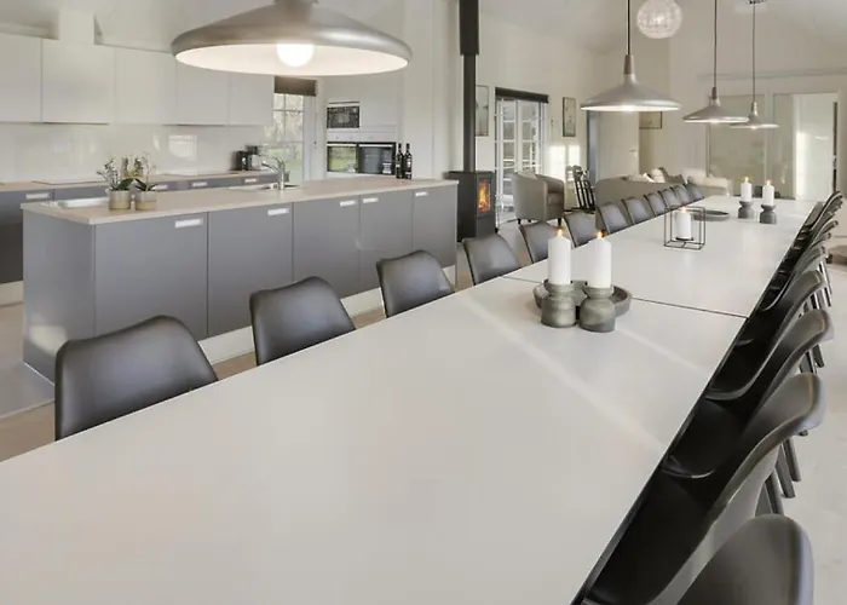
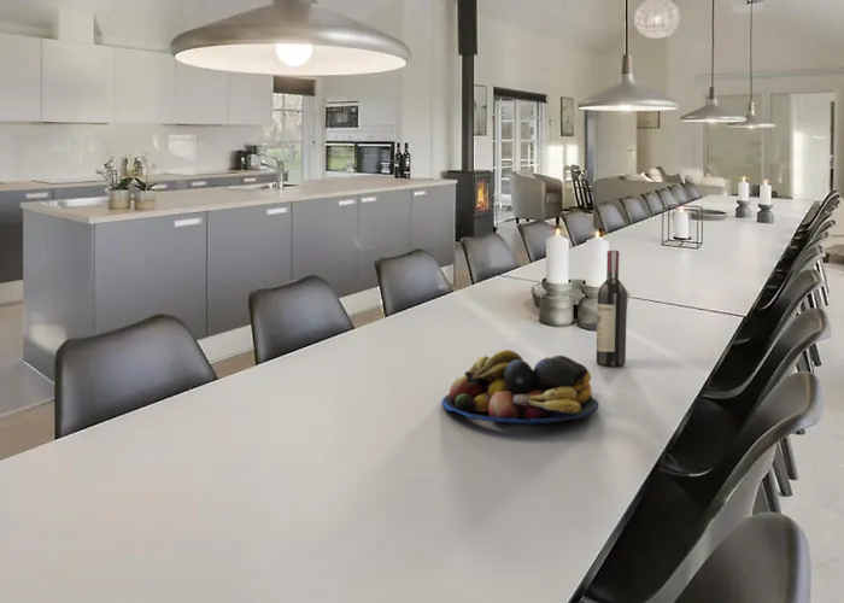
+ fruit bowl [441,349,600,425]
+ wine bottle [596,250,628,367]
